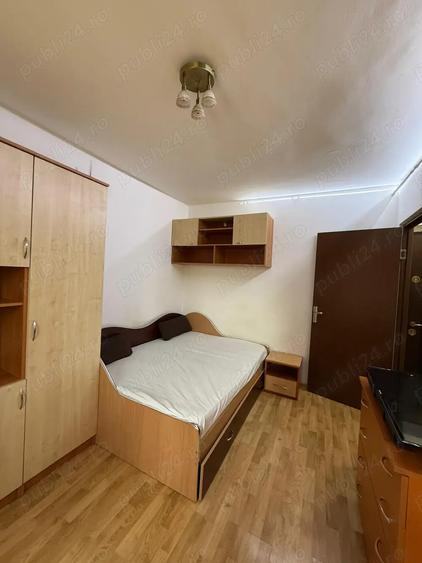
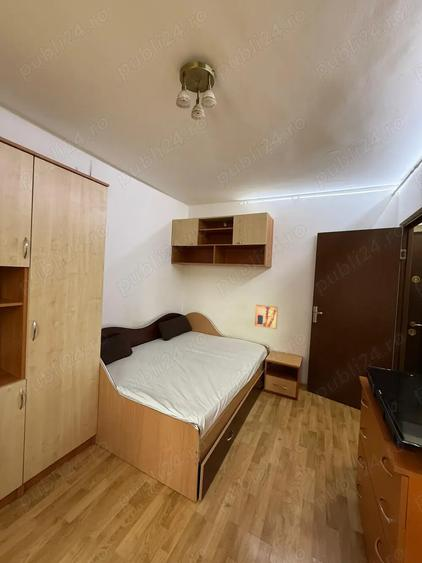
+ wall art [254,304,279,330]
